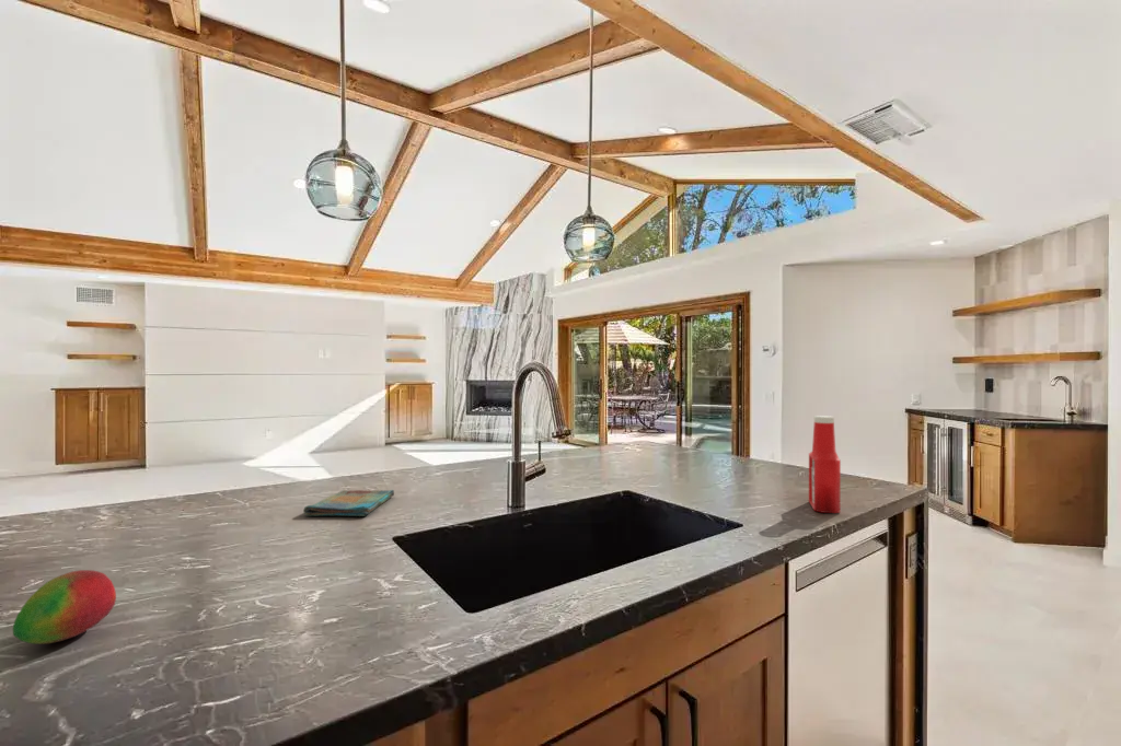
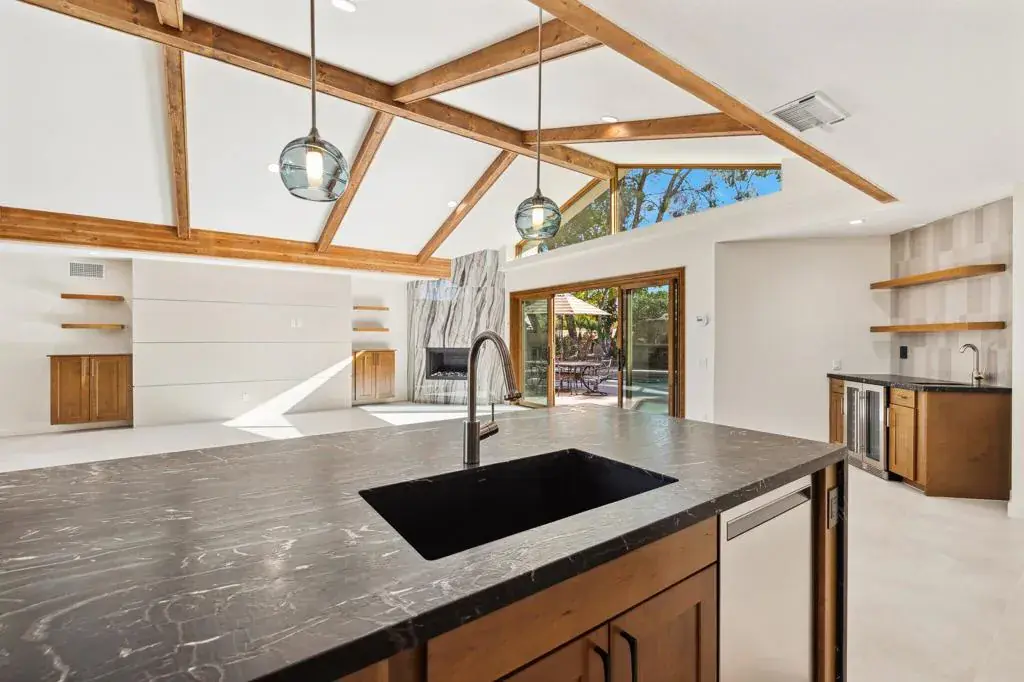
- soap bottle [808,415,842,514]
- fruit [12,569,117,645]
- dish towel [302,489,395,517]
